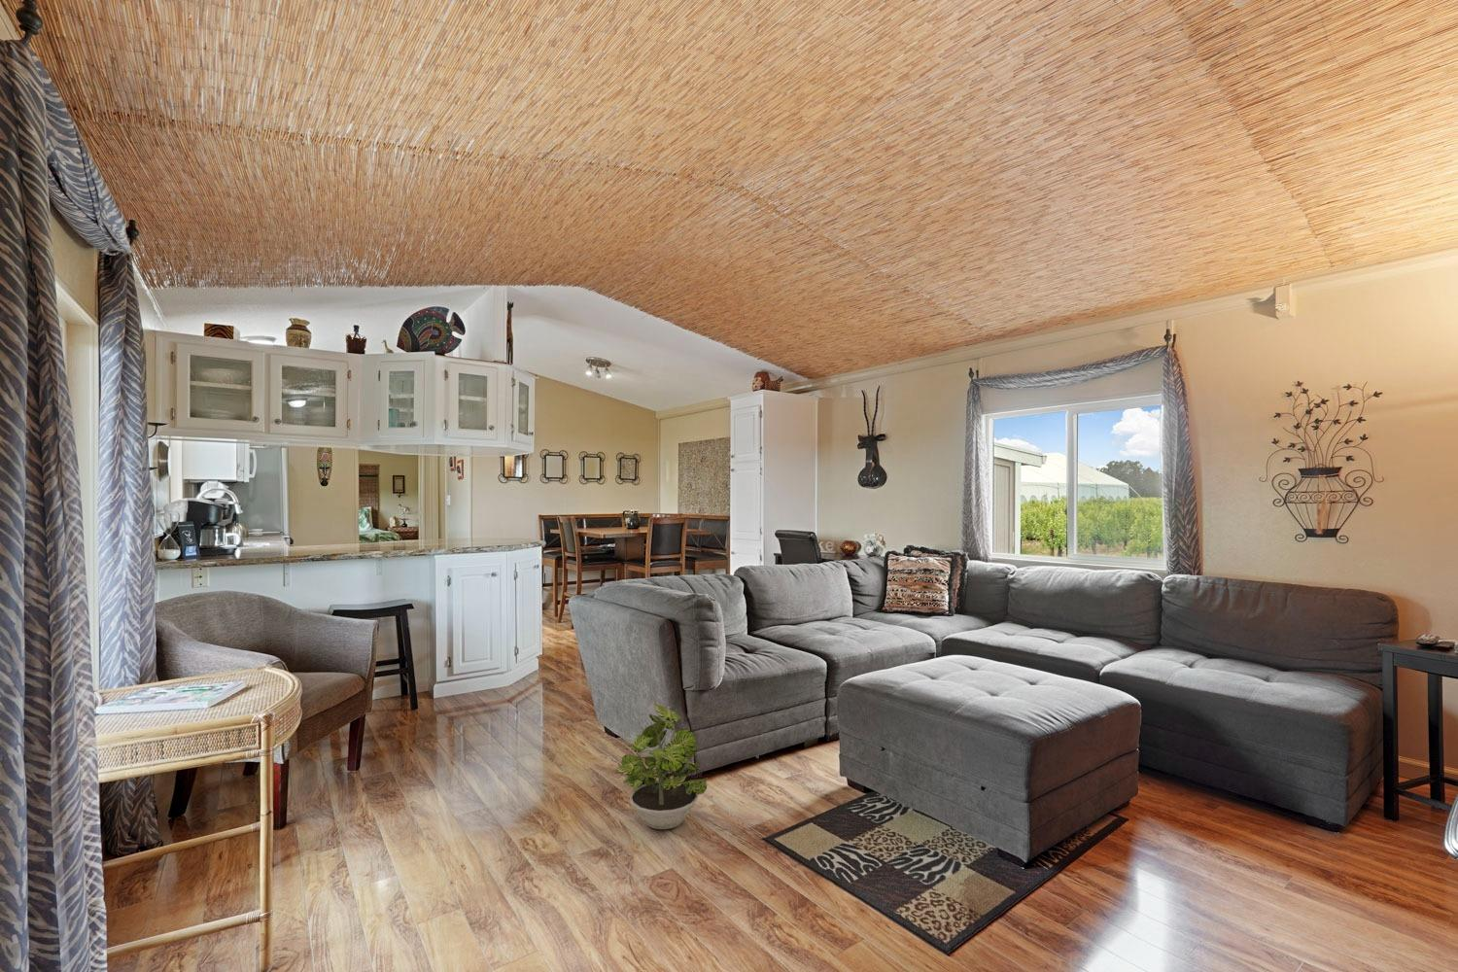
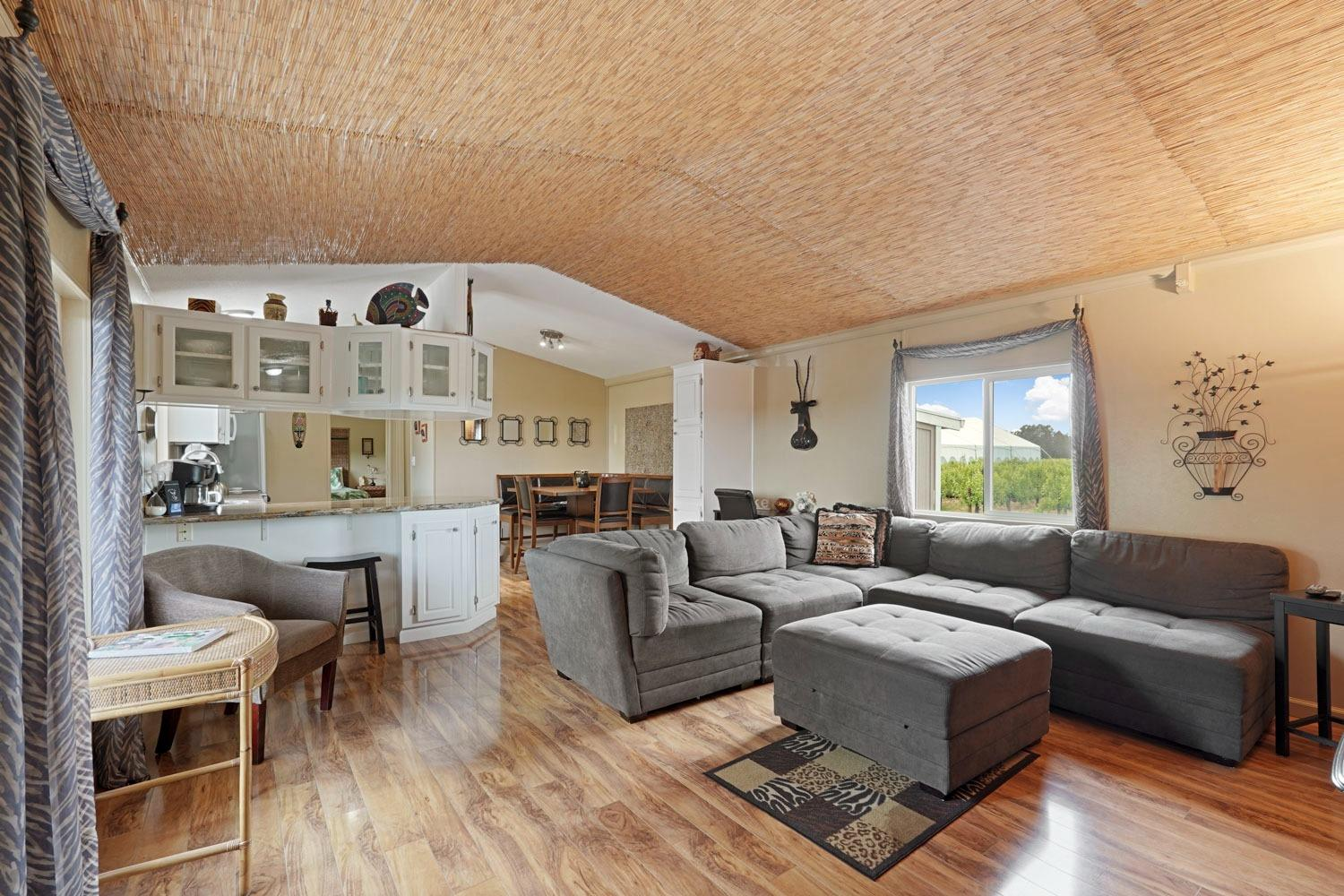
- potted plant [615,703,708,830]
